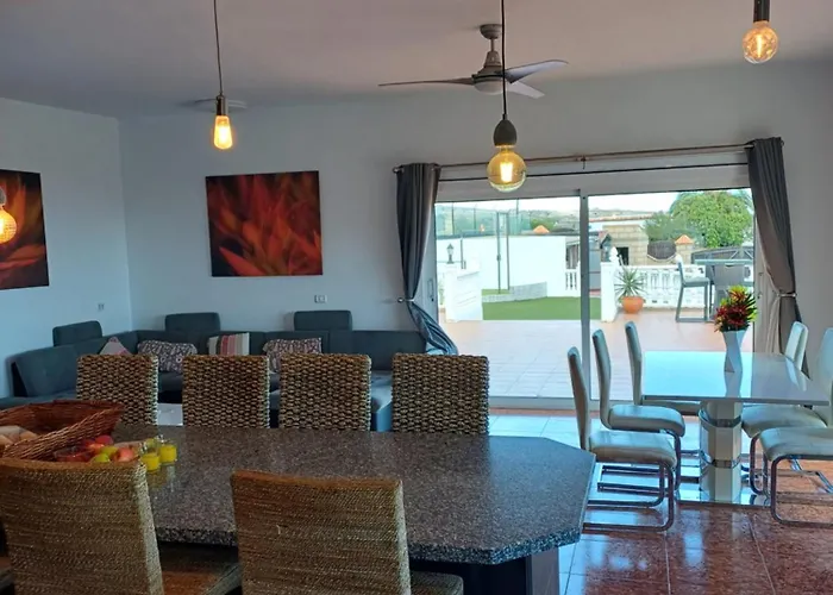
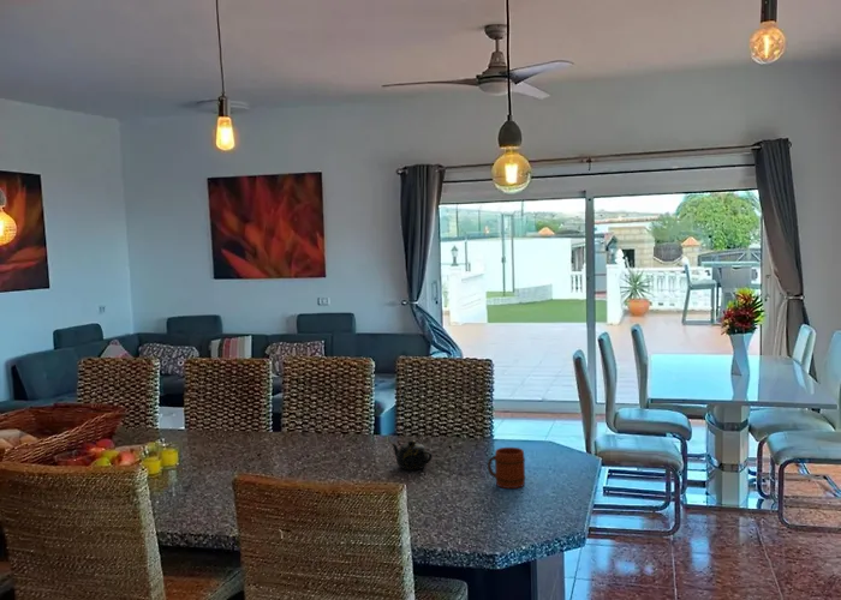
+ teapot [389,439,434,470]
+ mug [487,446,526,490]
